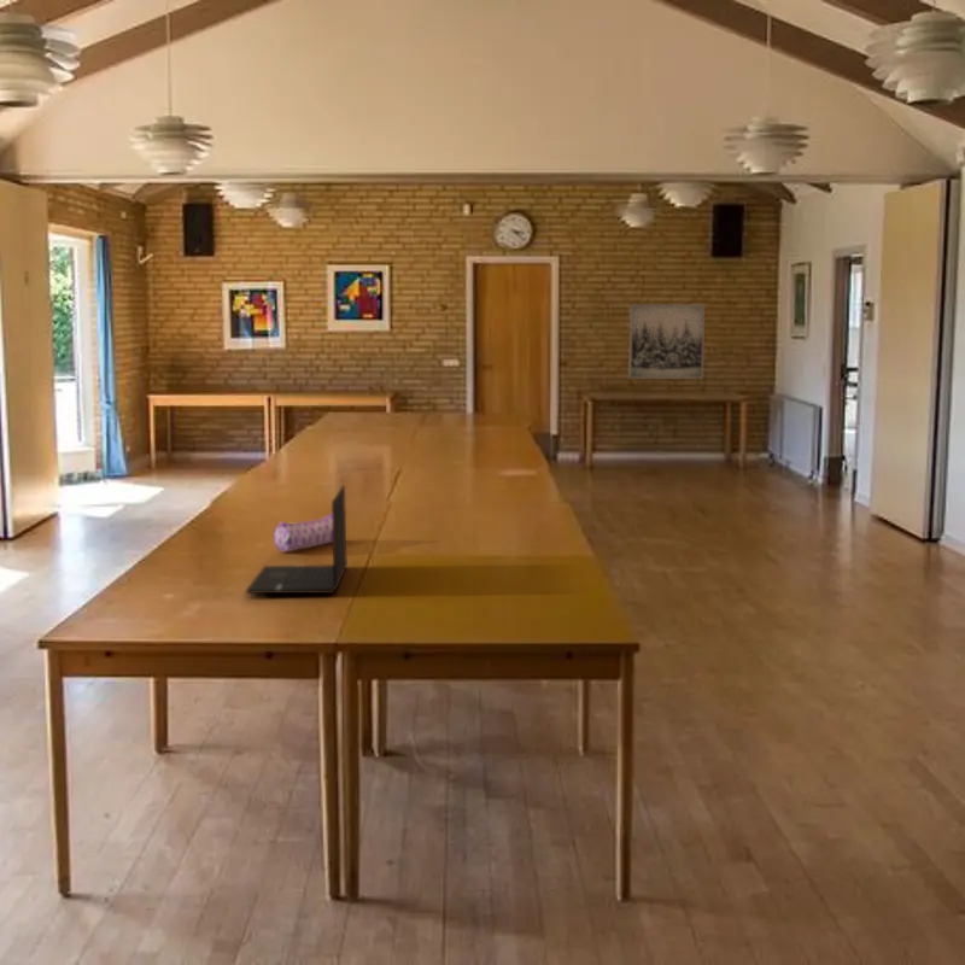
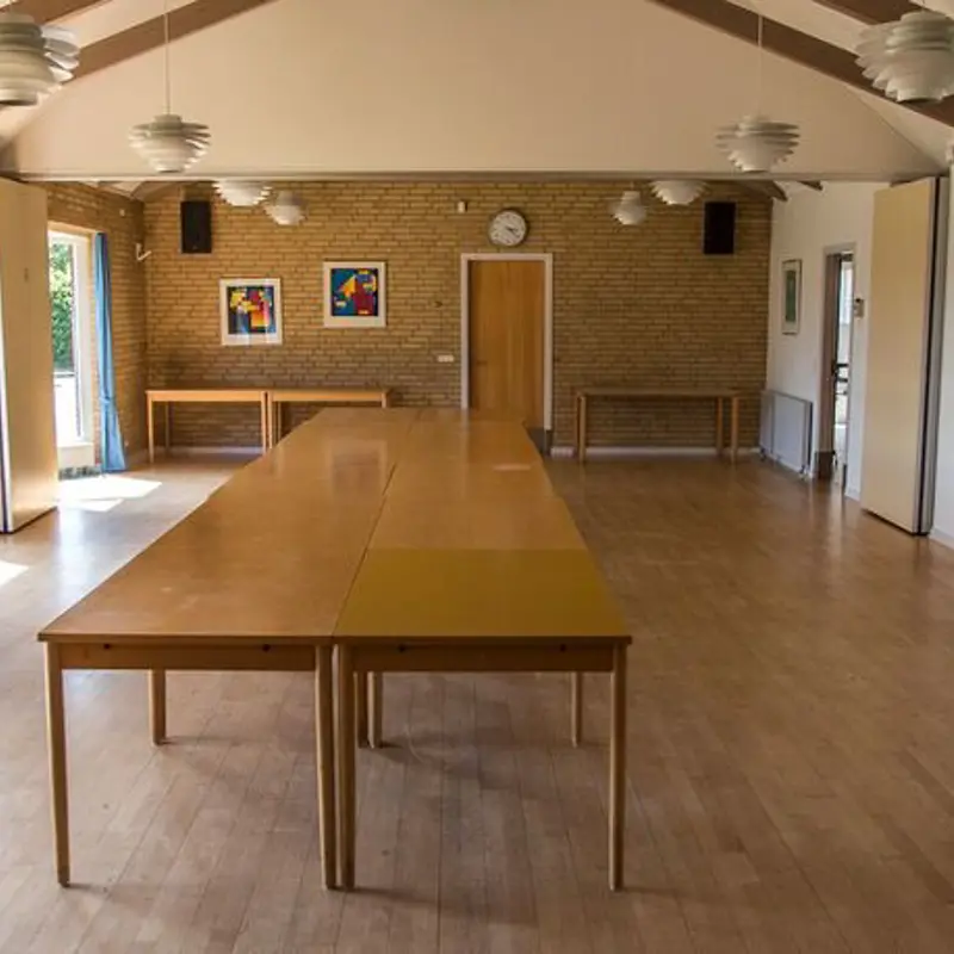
- pencil case [273,513,333,552]
- laptop [244,484,349,595]
- wall art [627,303,706,380]
